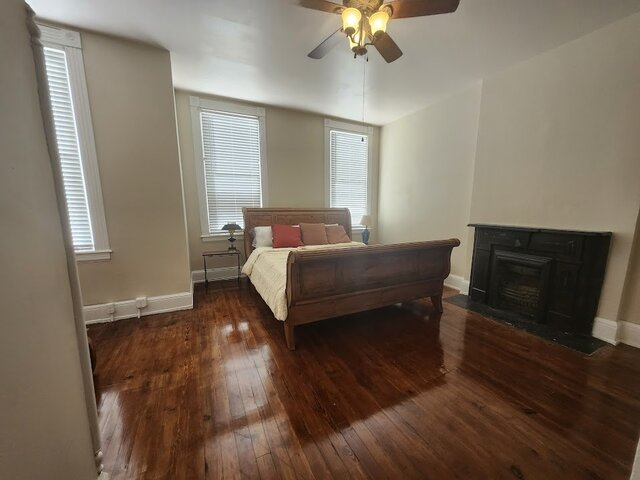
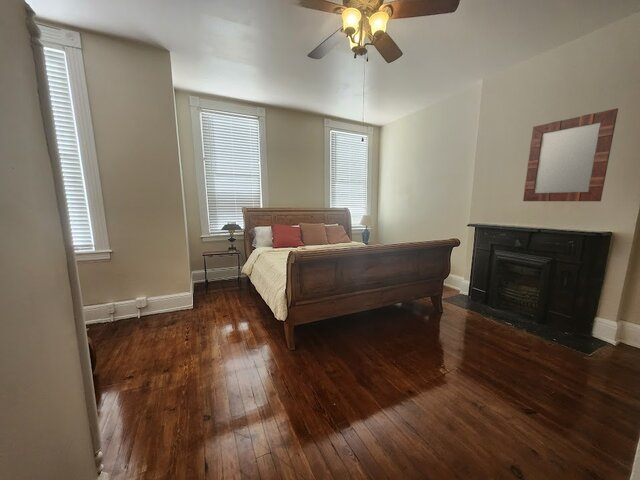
+ home mirror [522,107,619,202]
